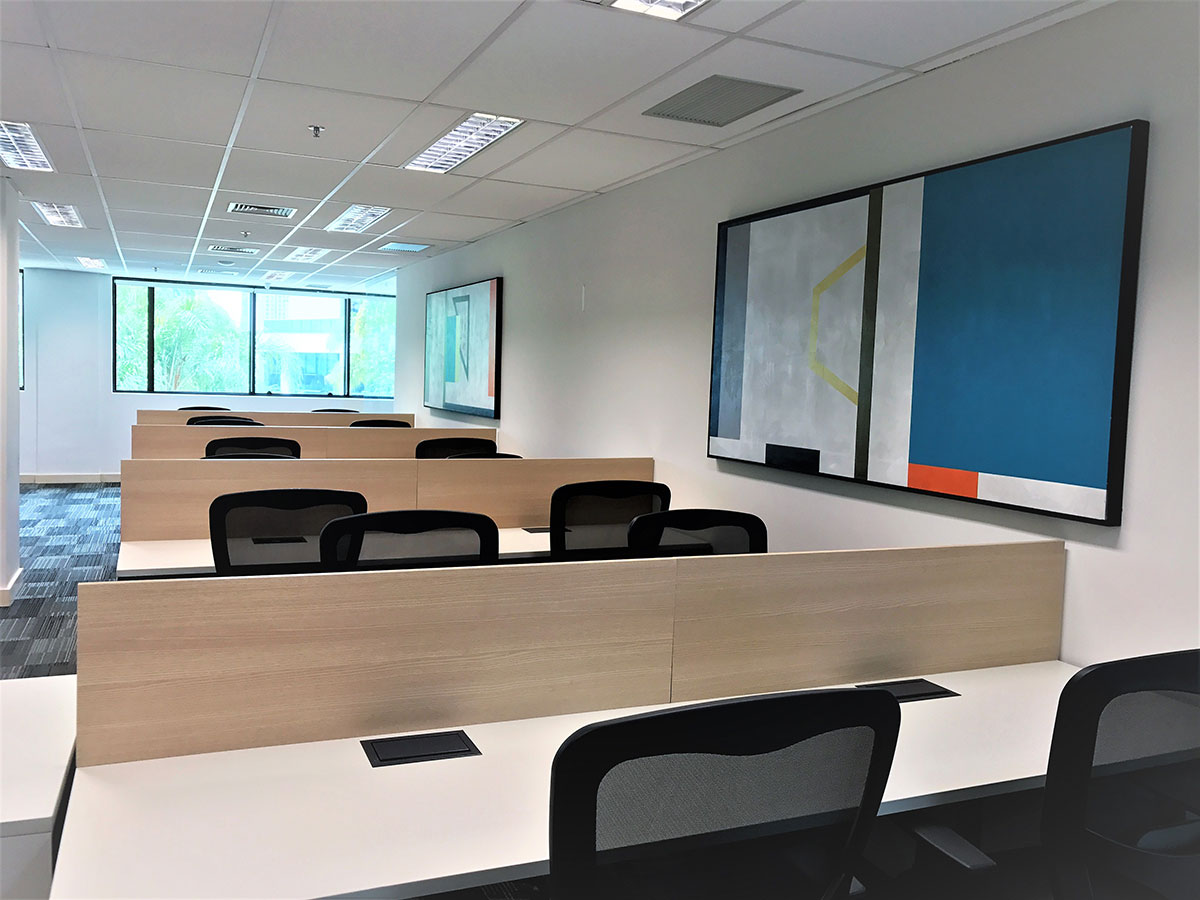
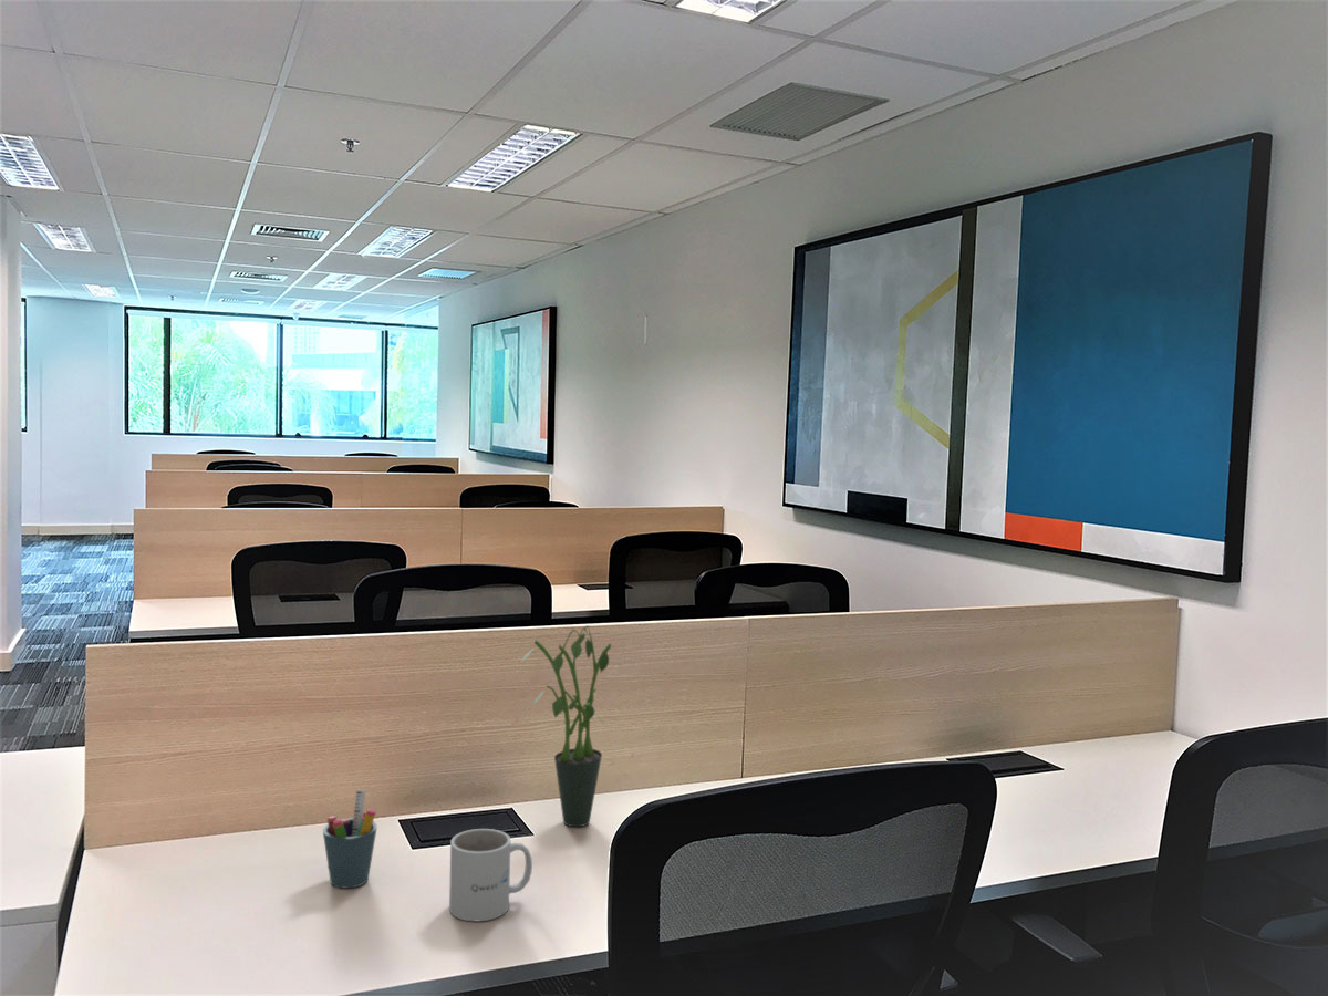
+ mug [448,828,533,922]
+ potted plant [518,625,612,828]
+ pen holder [322,789,378,890]
